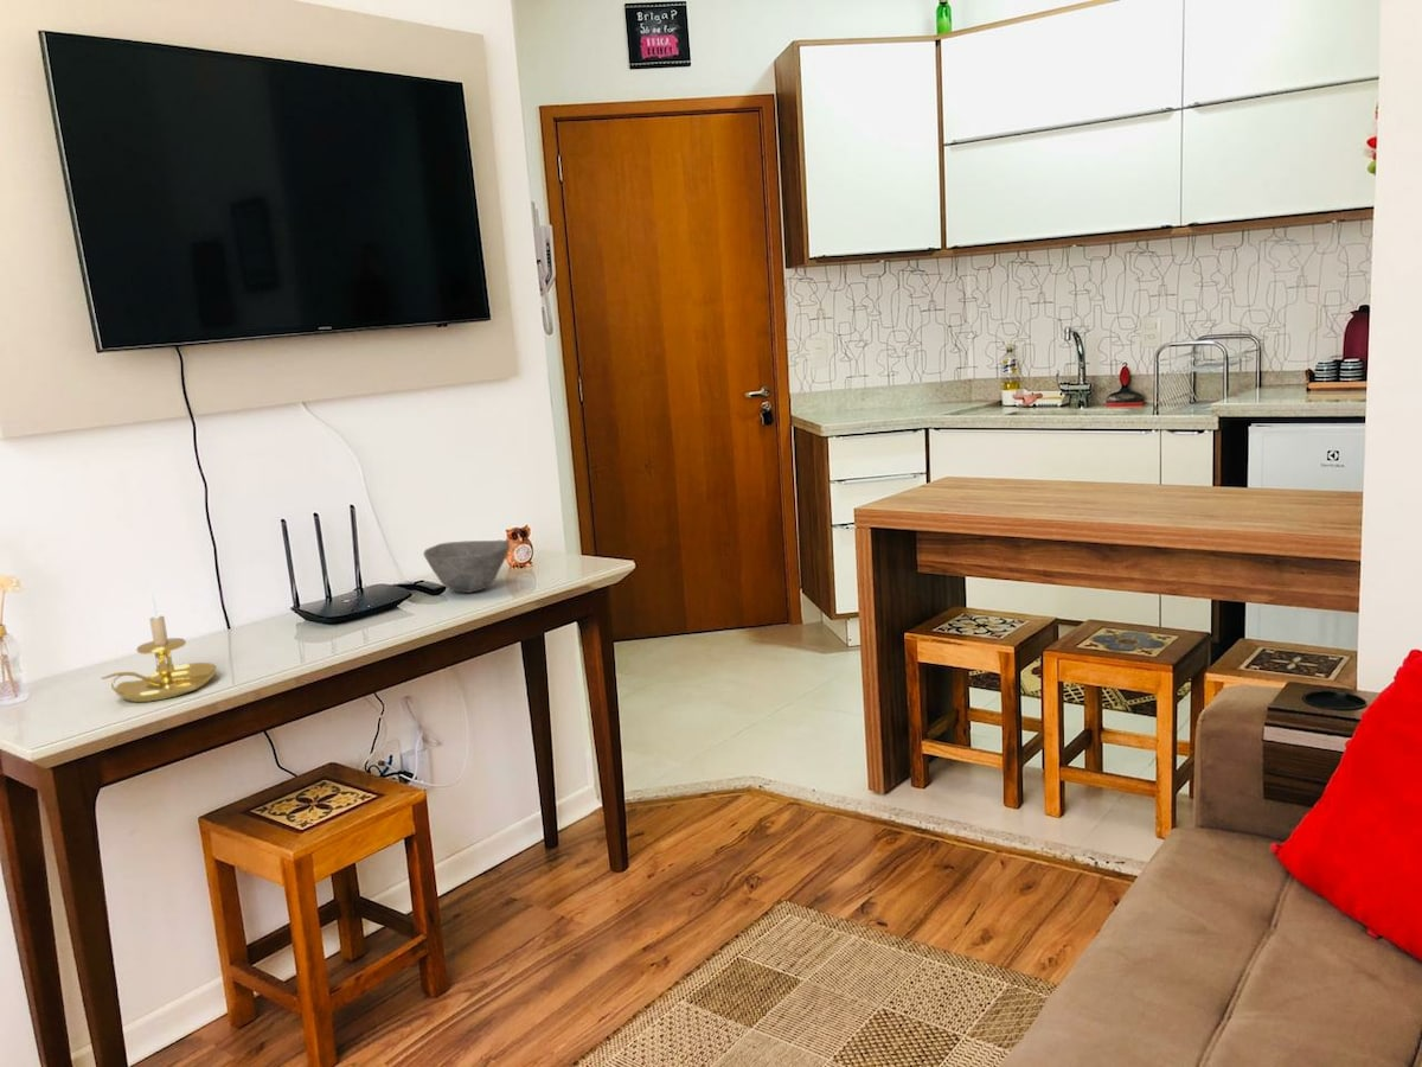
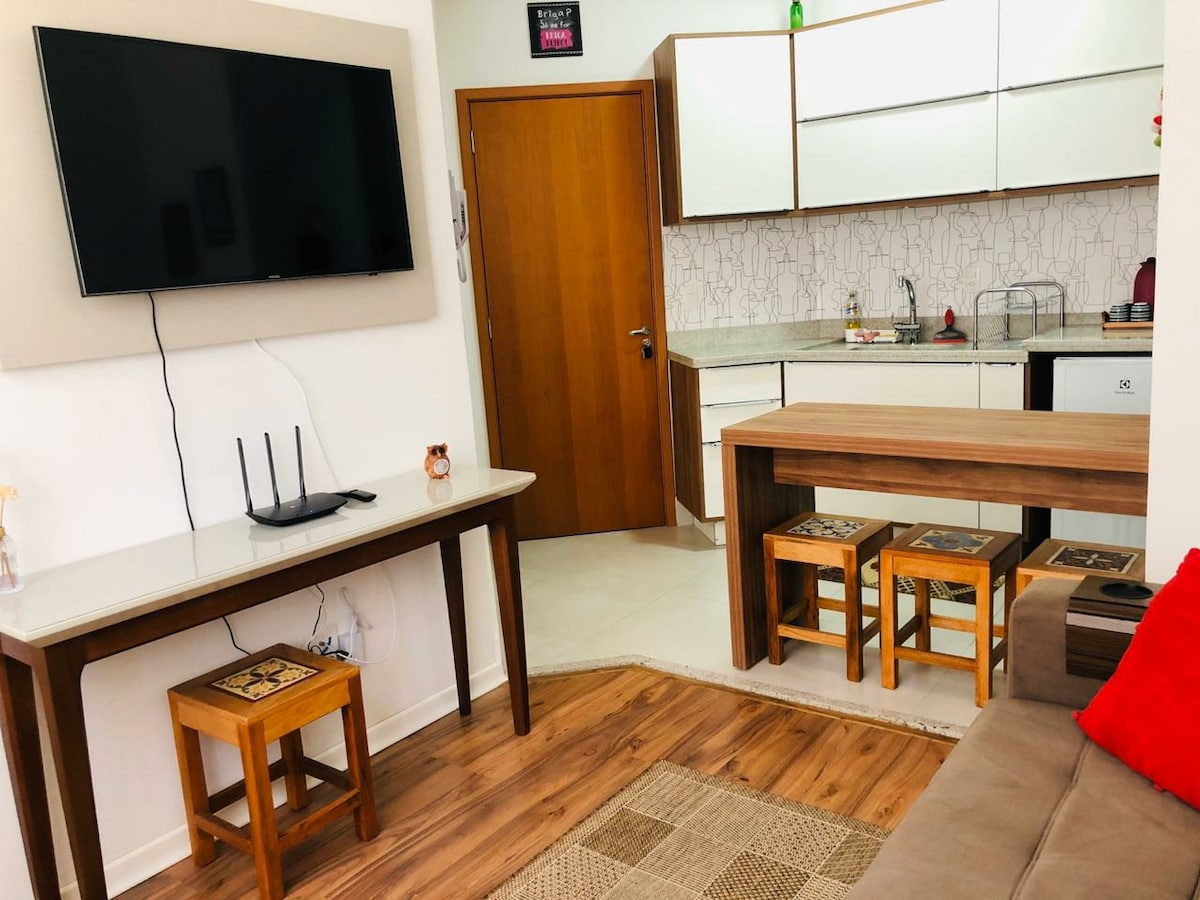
- bowl [422,539,512,594]
- candle holder [101,590,218,703]
